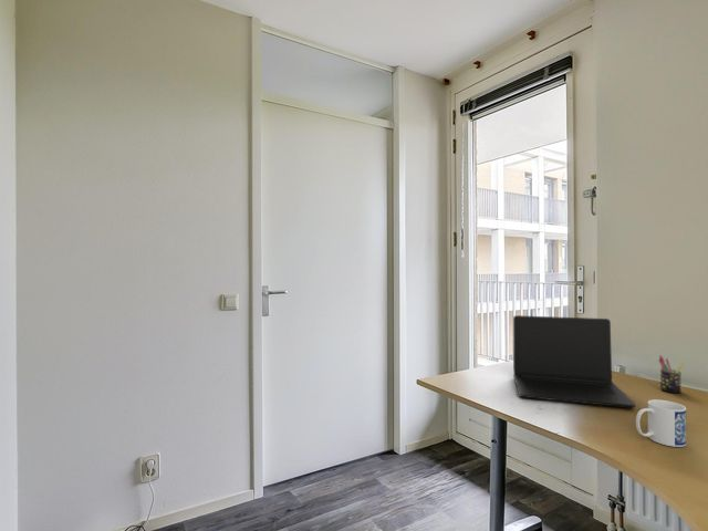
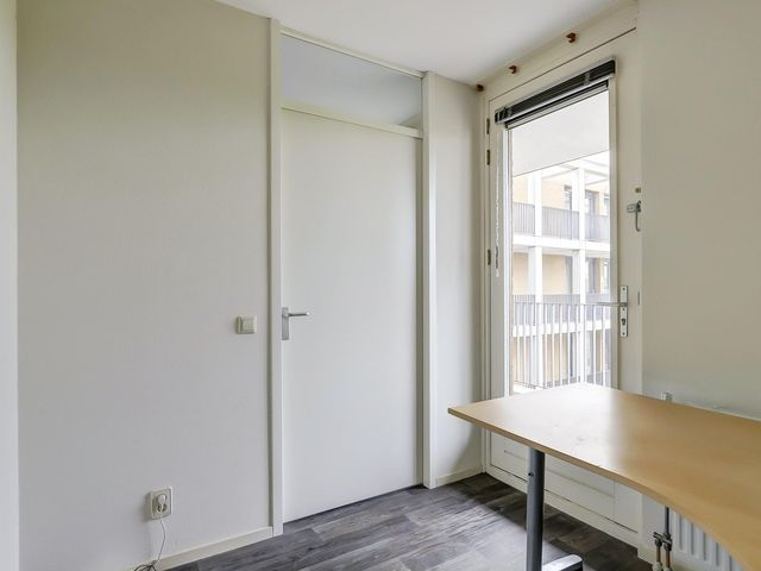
- mug [635,398,687,448]
- laptop [512,314,636,408]
- pen holder [657,355,686,394]
